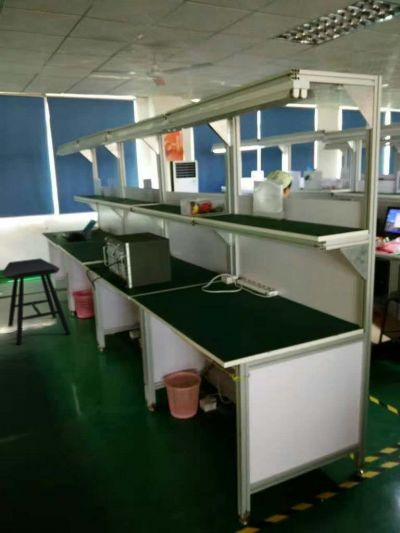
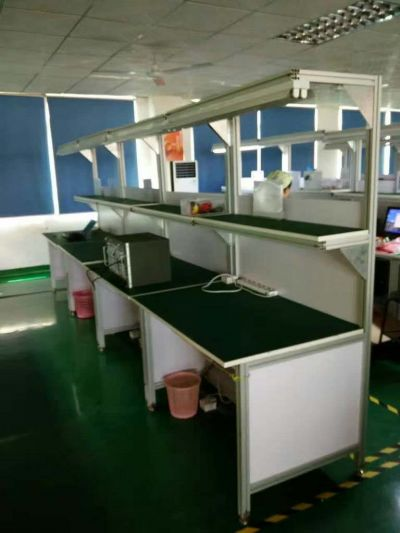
- stool [1,257,71,345]
